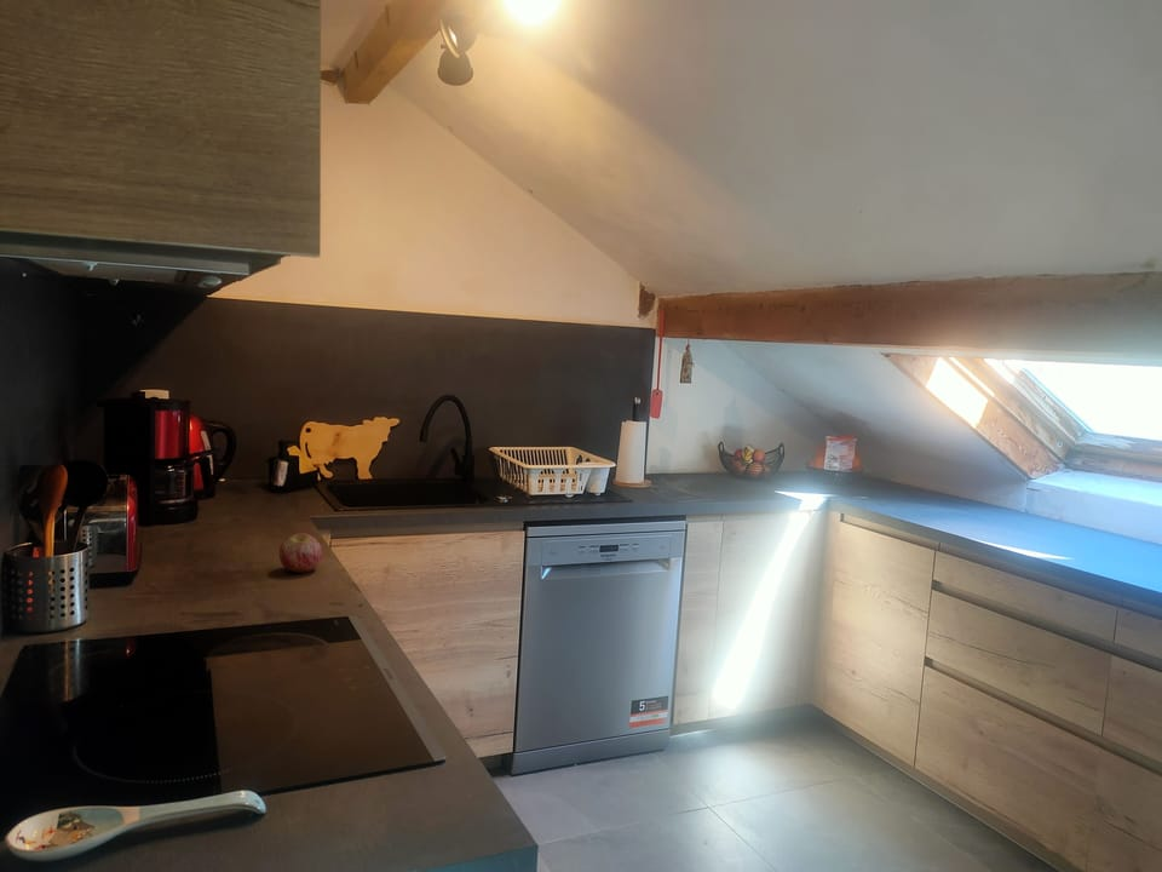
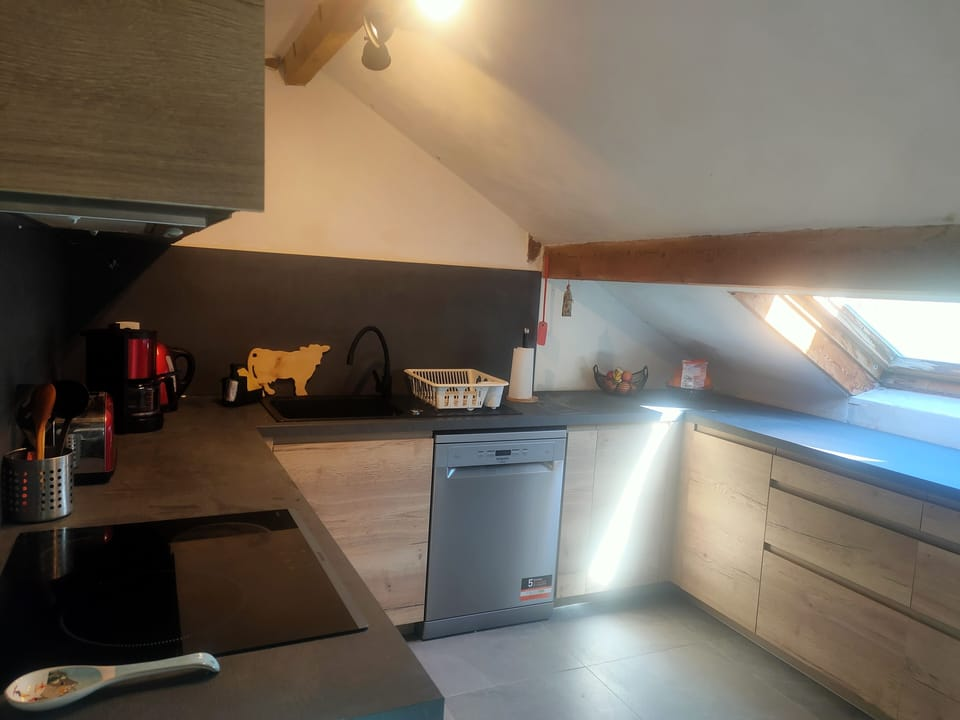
- apple [278,532,323,574]
